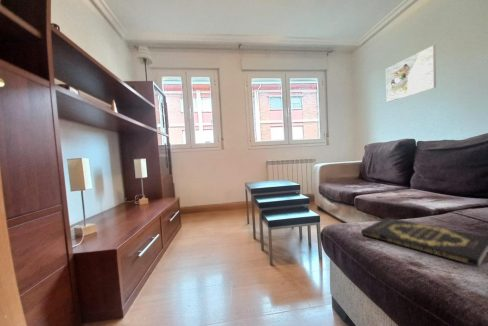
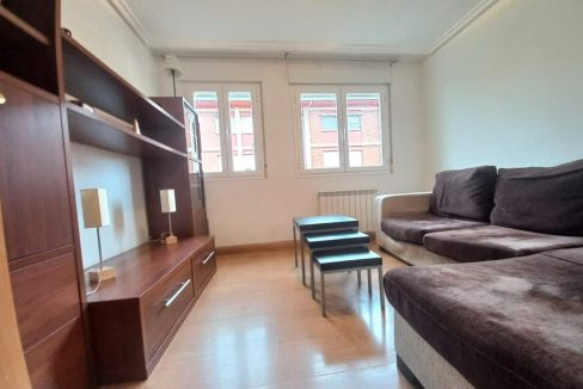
- book [360,216,488,268]
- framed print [385,45,437,103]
